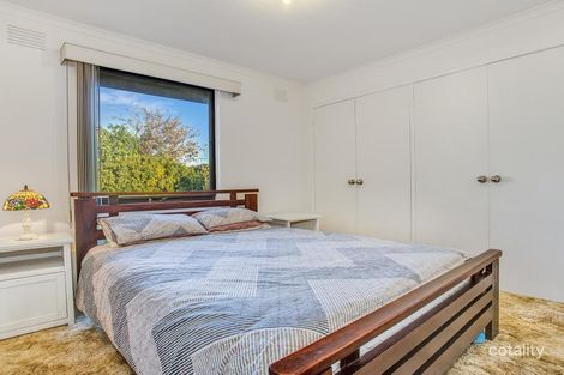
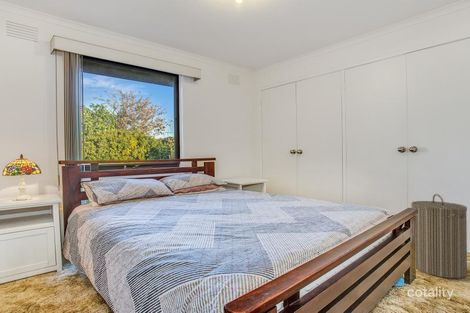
+ laundry hamper [410,193,468,279]
